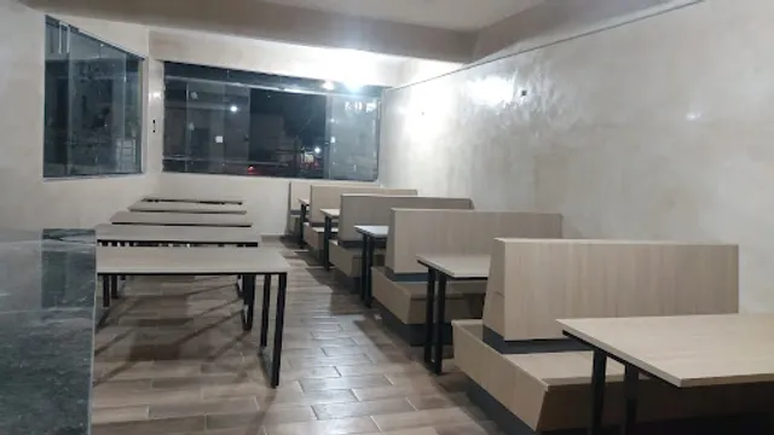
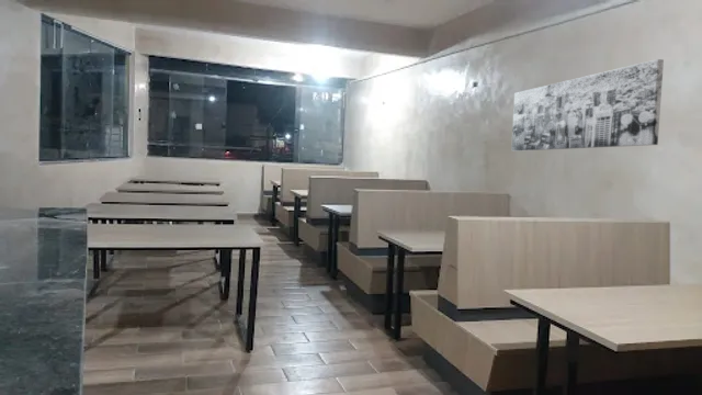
+ wall art [510,58,665,153]
